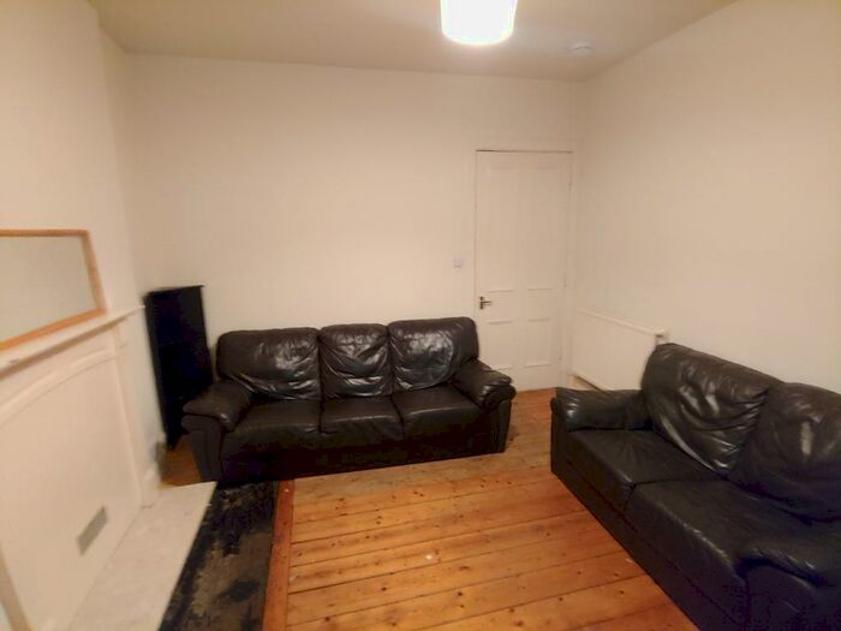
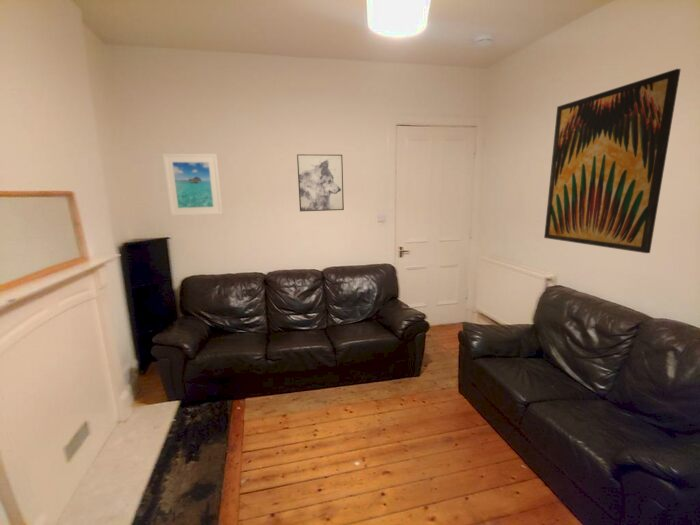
+ wall art [296,153,345,212]
+ wall art [543,68,682,254]
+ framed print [161,153,224,217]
